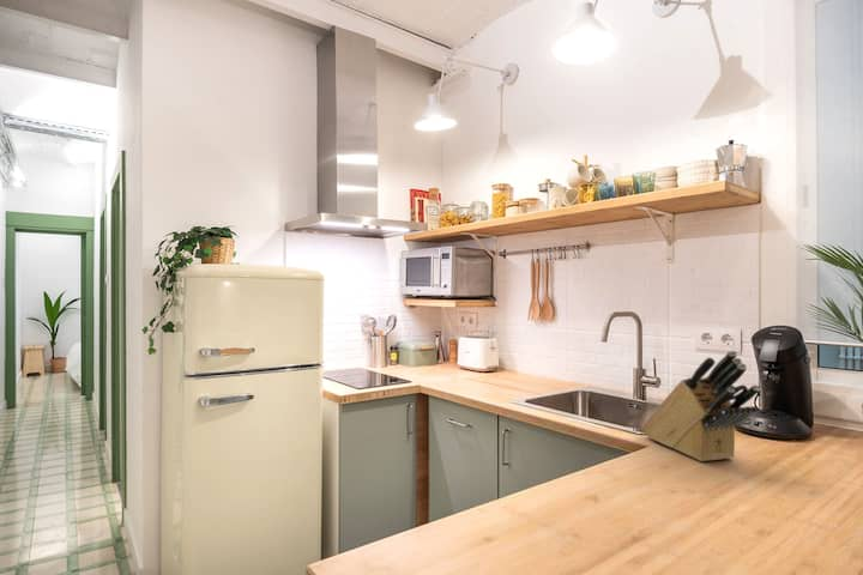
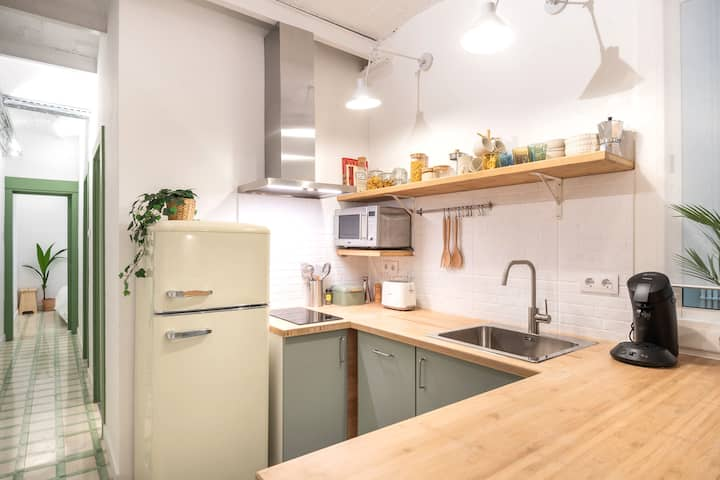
- knife block [640,350,761,462]
